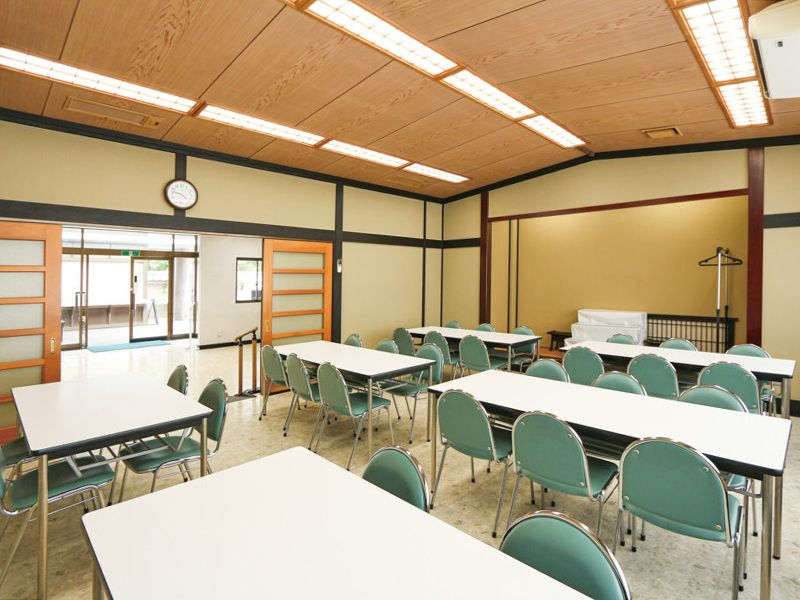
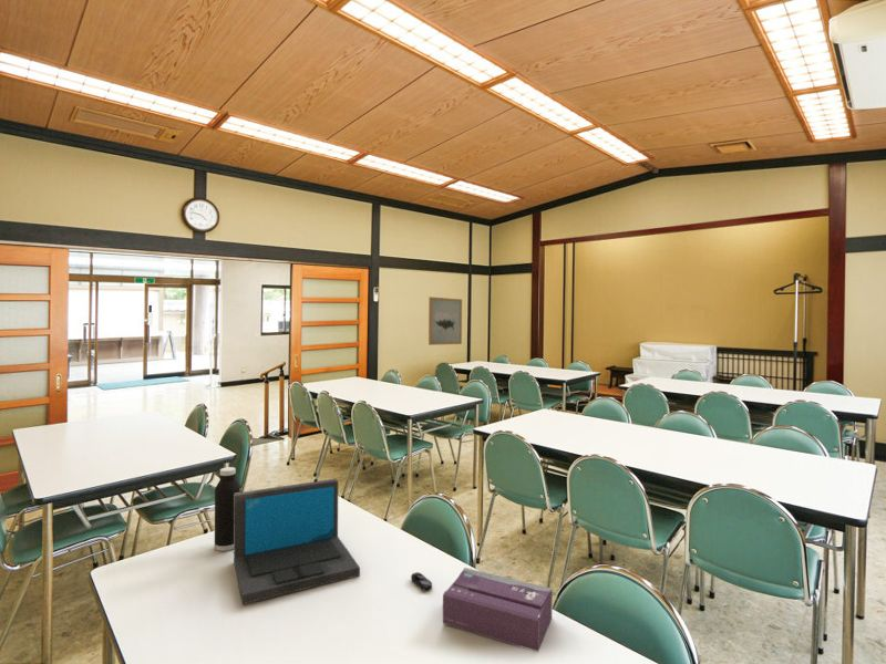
+ computer mouse [410,571,433,591]
+ wall art [427,295,463,346]
+ water bottle [214,466,241,552]
+ laptop [233,478,361,605]
+ tissue box [442,567,554,653]
